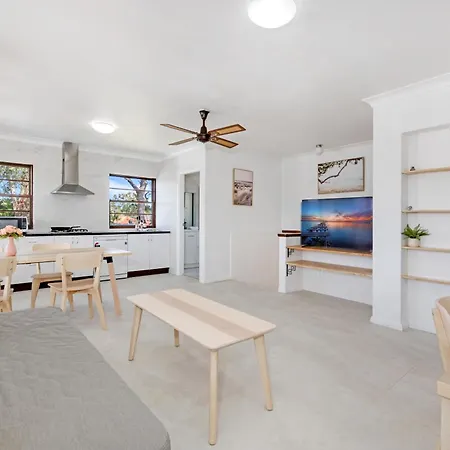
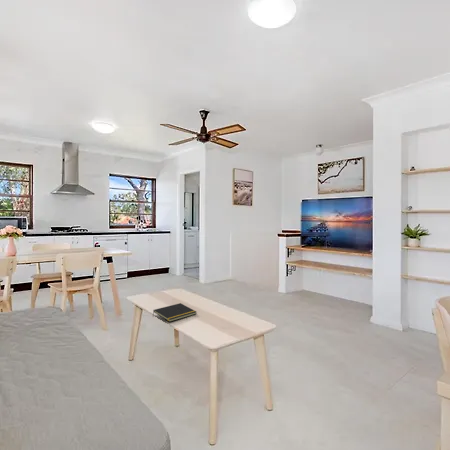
+ notepad [152,302,198,323]
